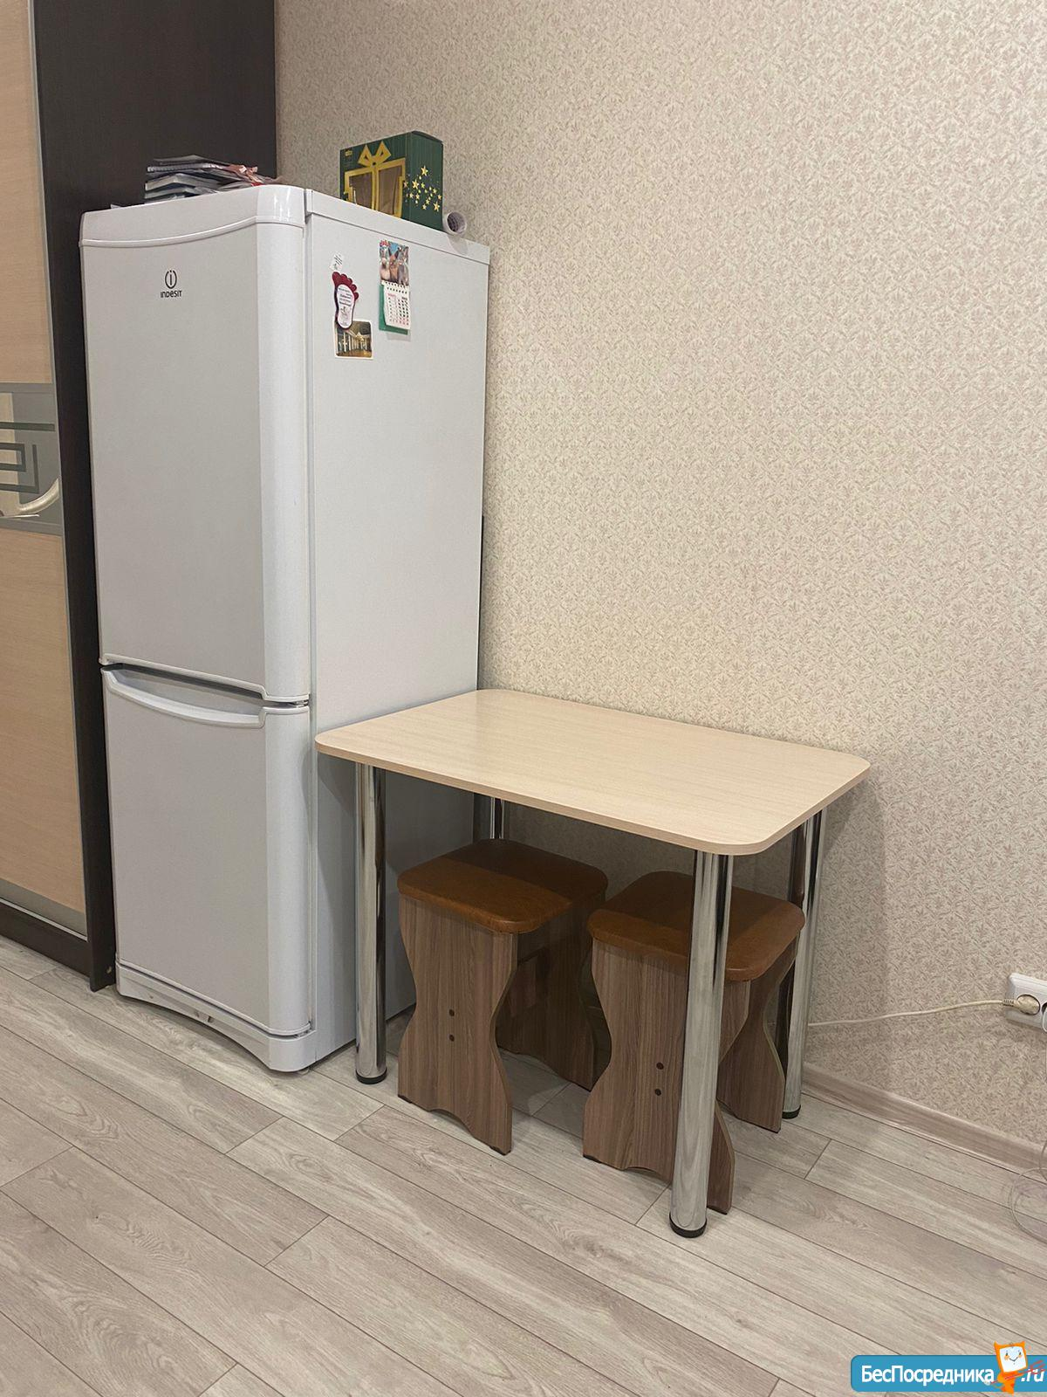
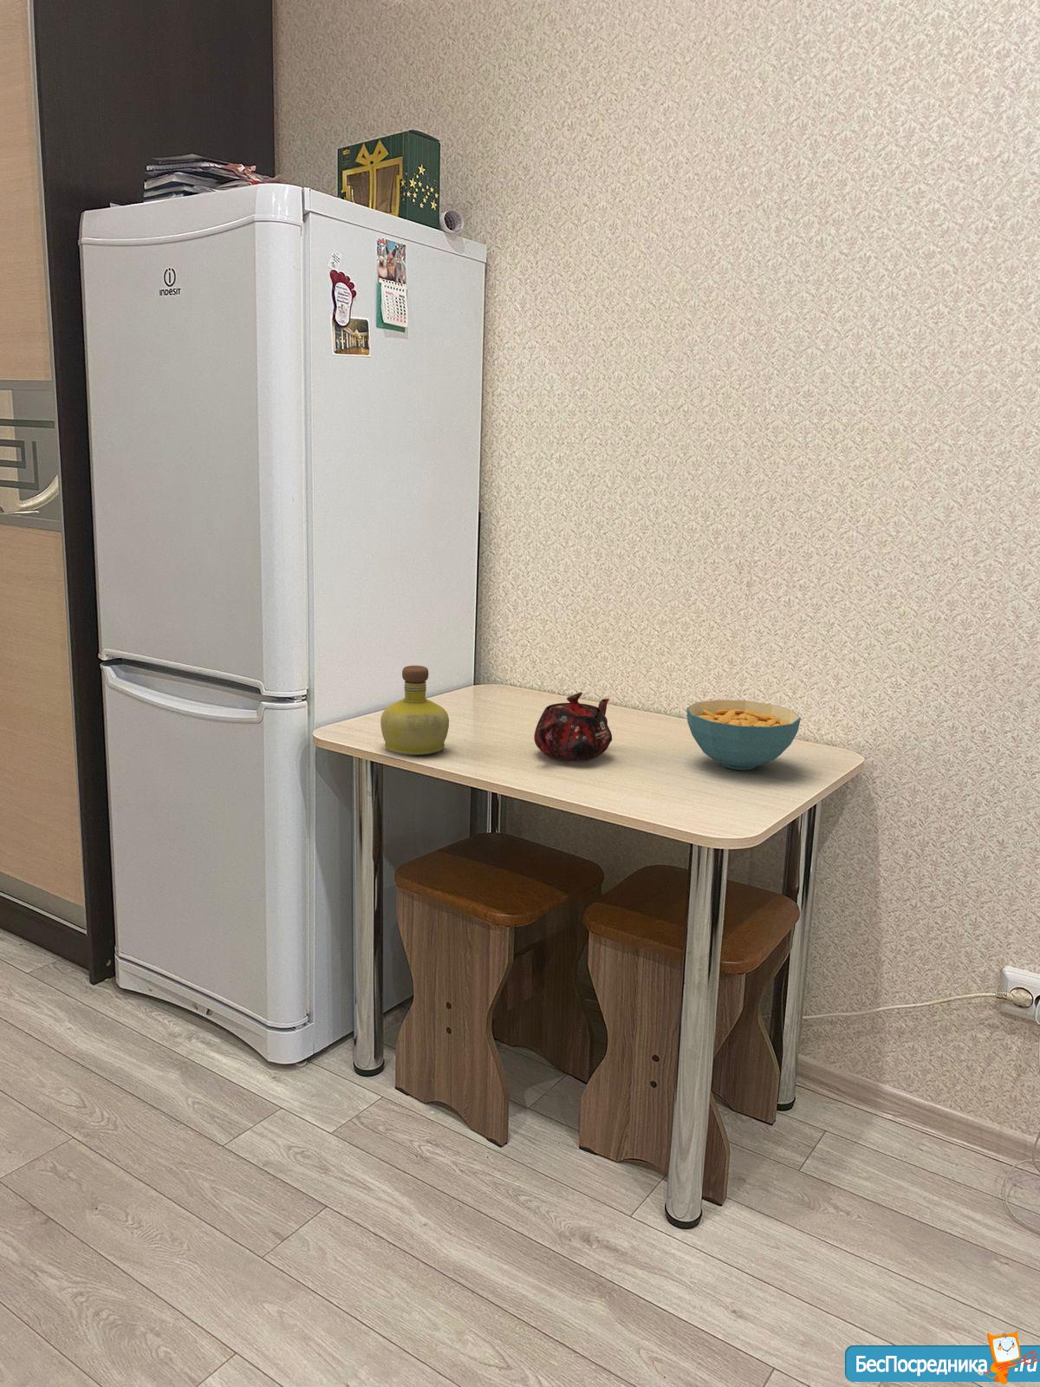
+ bottle [379,665,450,756]
+ cereal bowl [686,699,802,771]
+ teapot [533,691,613,762]
